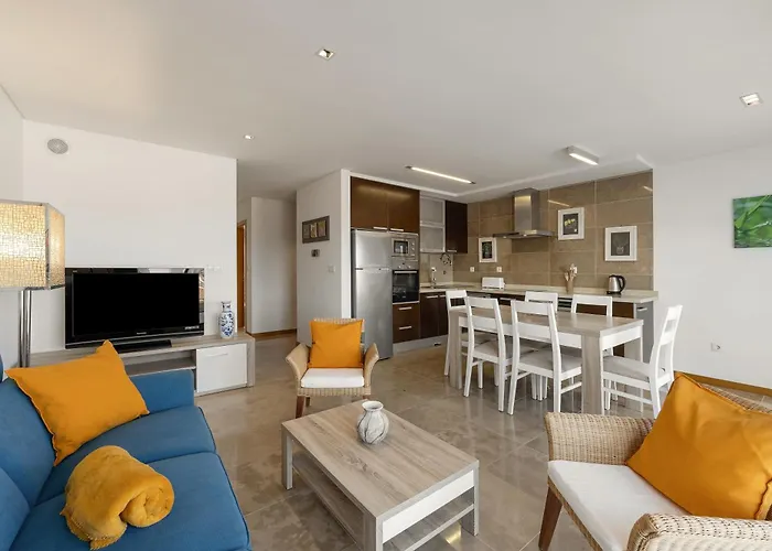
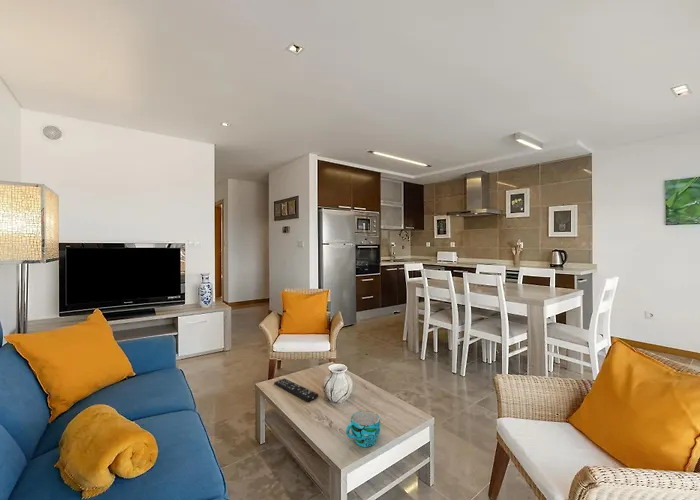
+ cup [345,410,381,448]
+ remote control [273,378,319,403]
